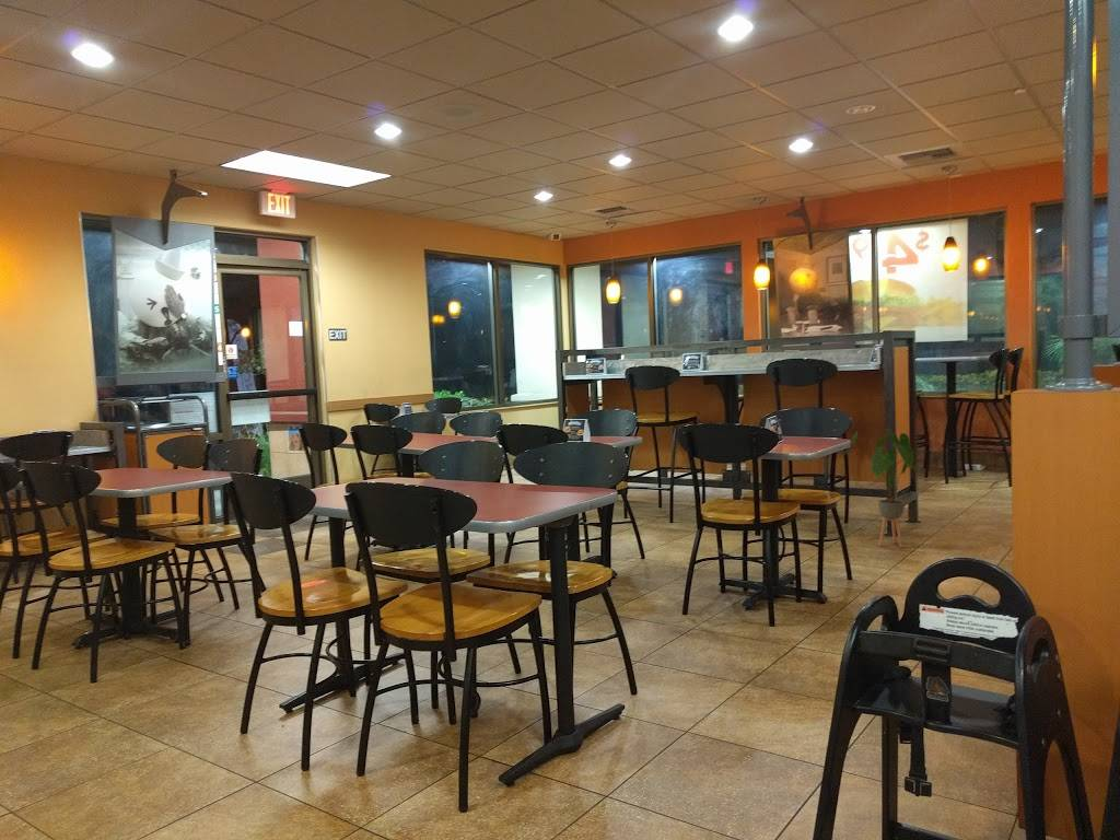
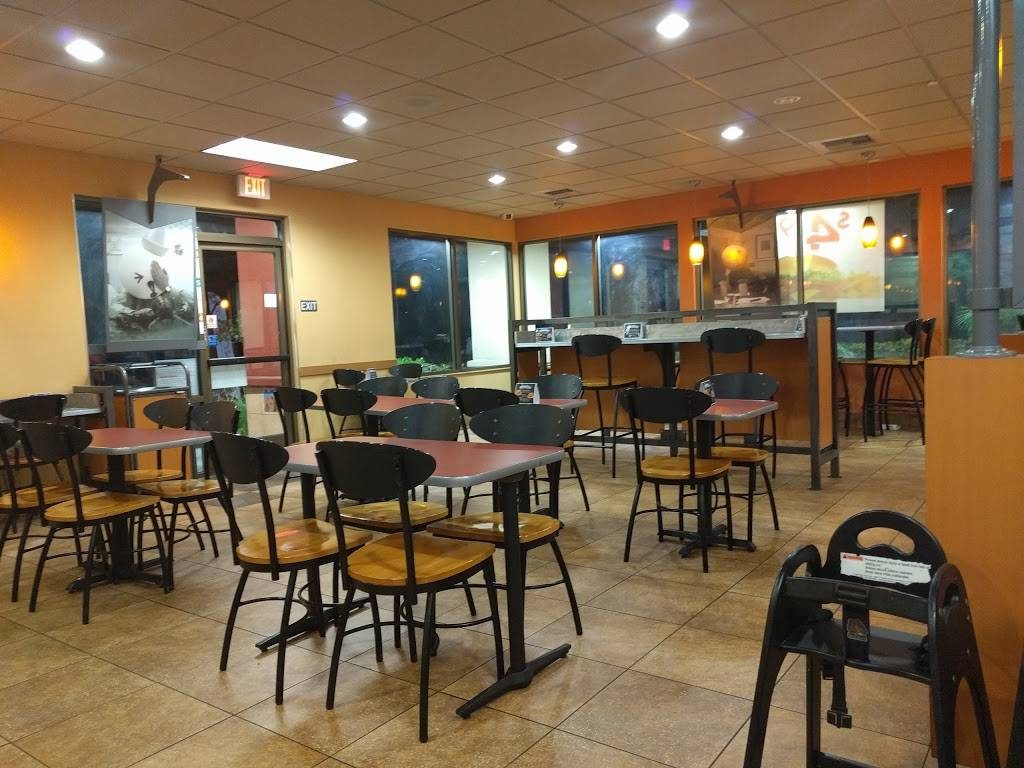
- house plant [840,427,923,548]
